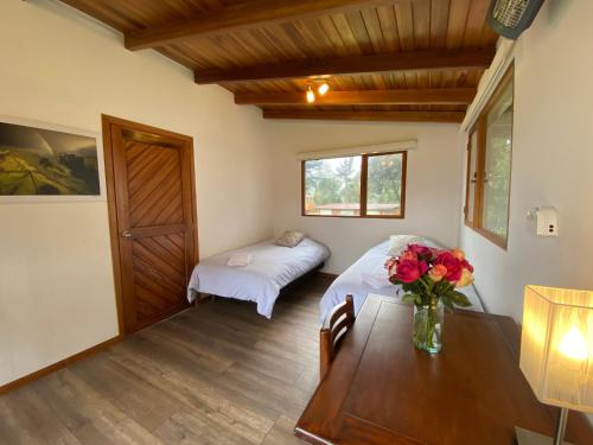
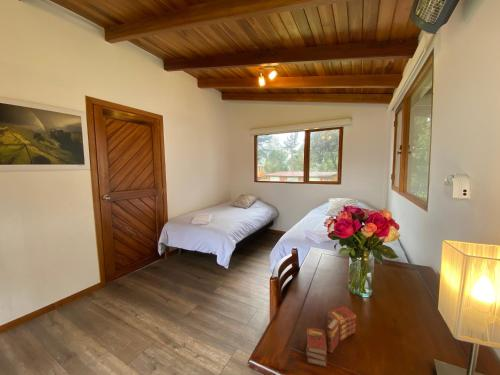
+ book [305,305,357,368]
